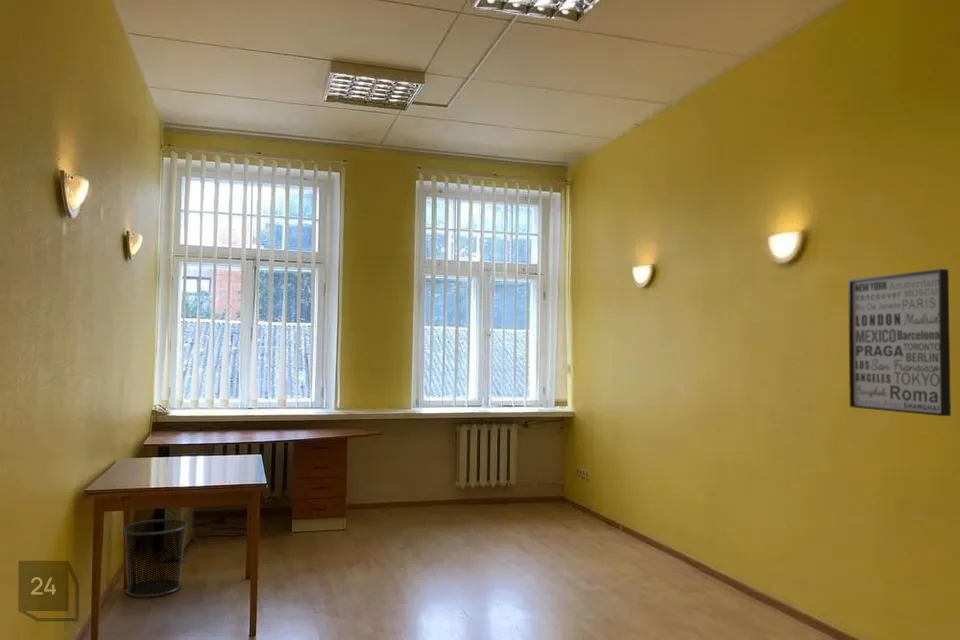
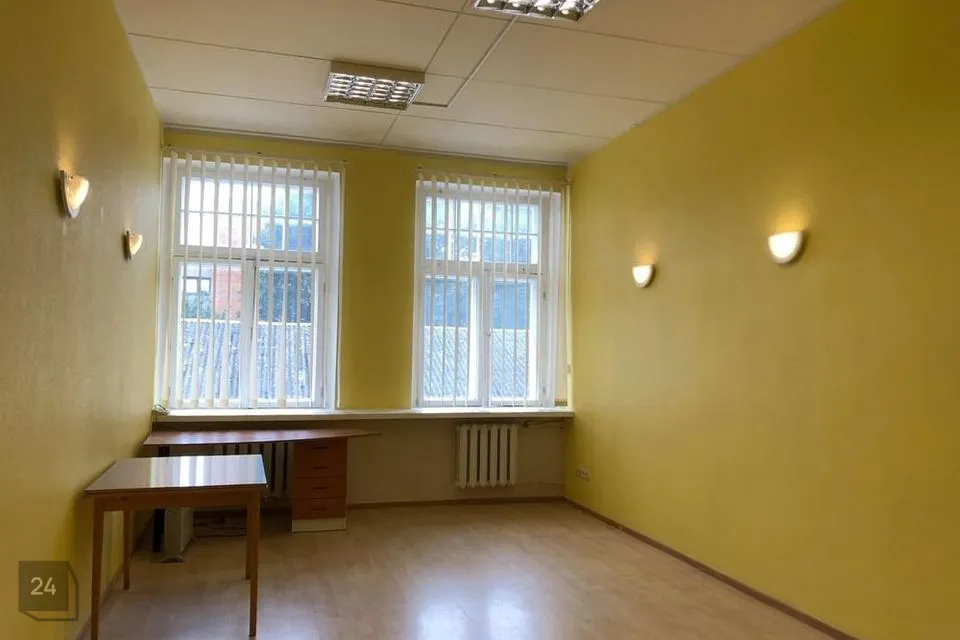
- waste bin [122,518,189,598]
- wall art [847,268,952,417]
